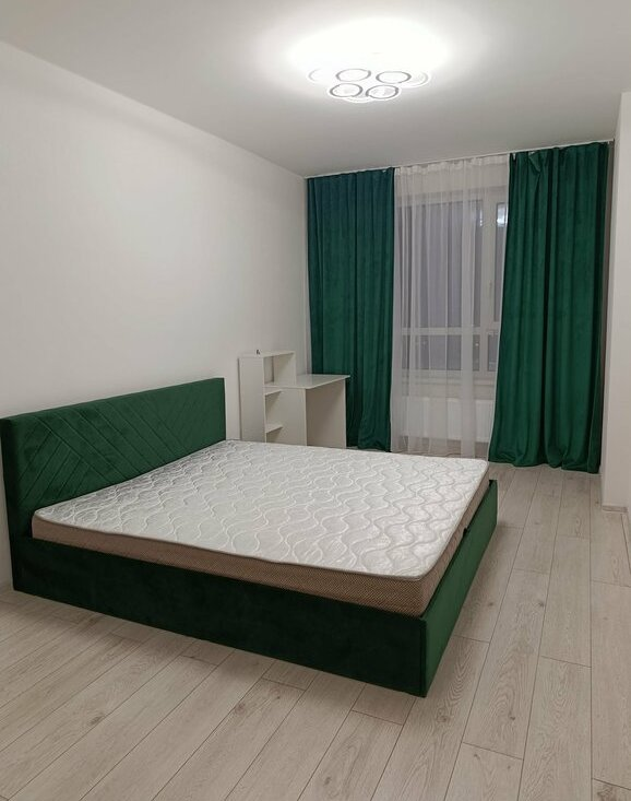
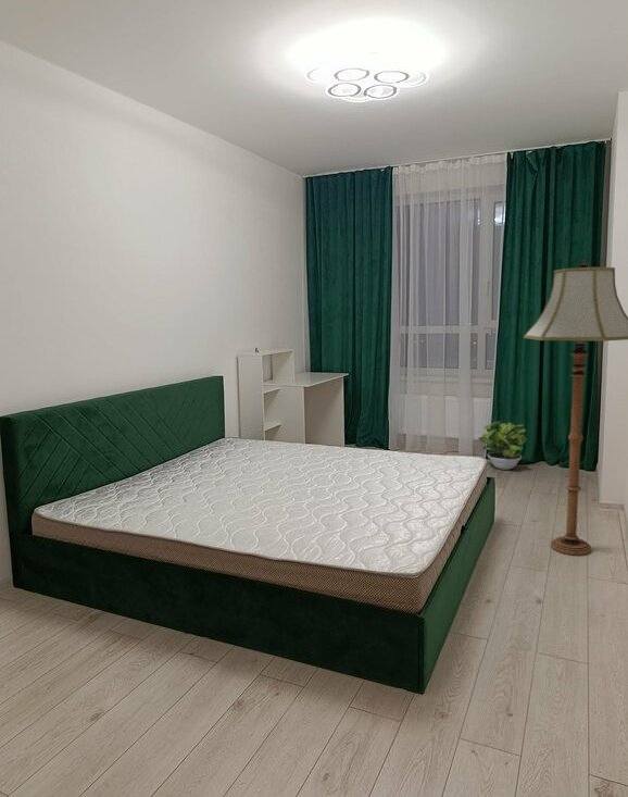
+ potted plant [478,420,528,471]
+ floor lamp [523,259,628,557]
